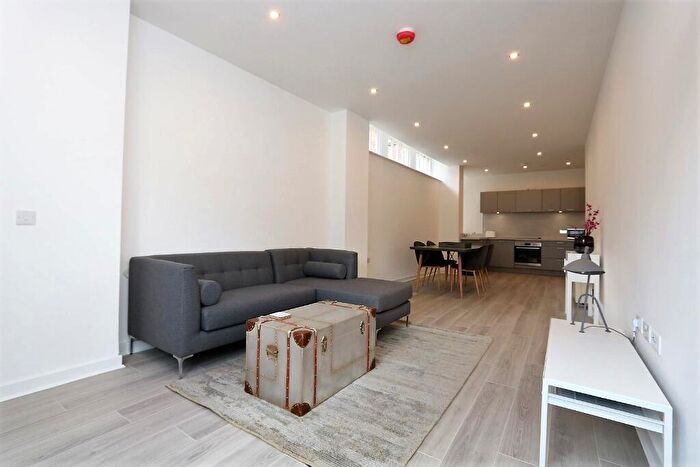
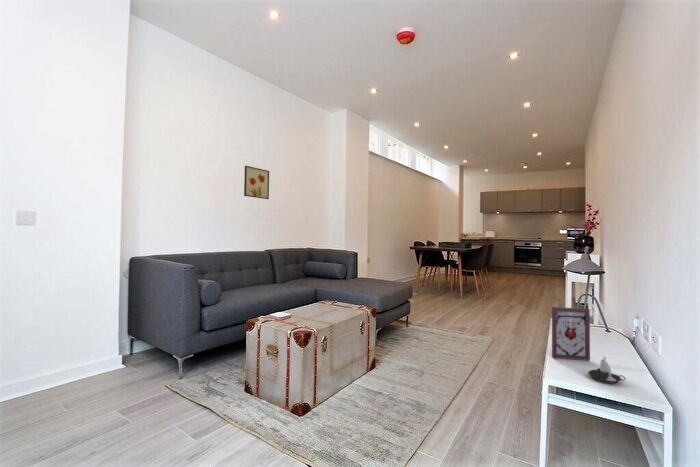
+ picture frame [551,306,591,362]
+ wall art [243,165,270,200]
+ candle [587,356,627,385]
